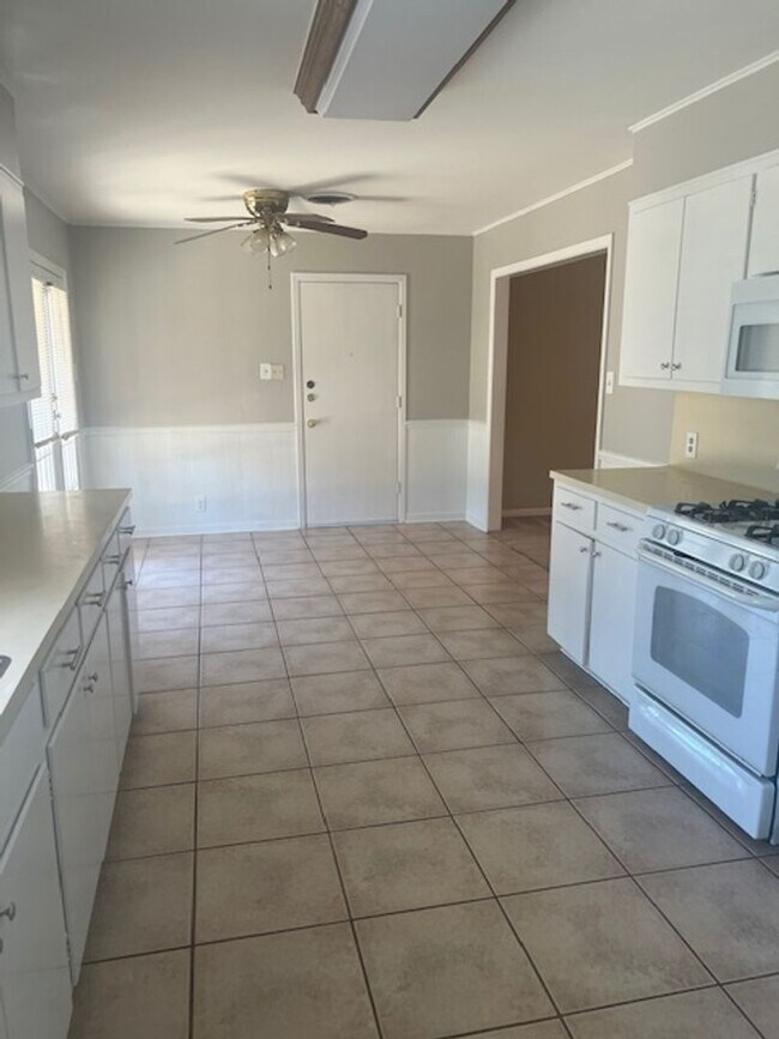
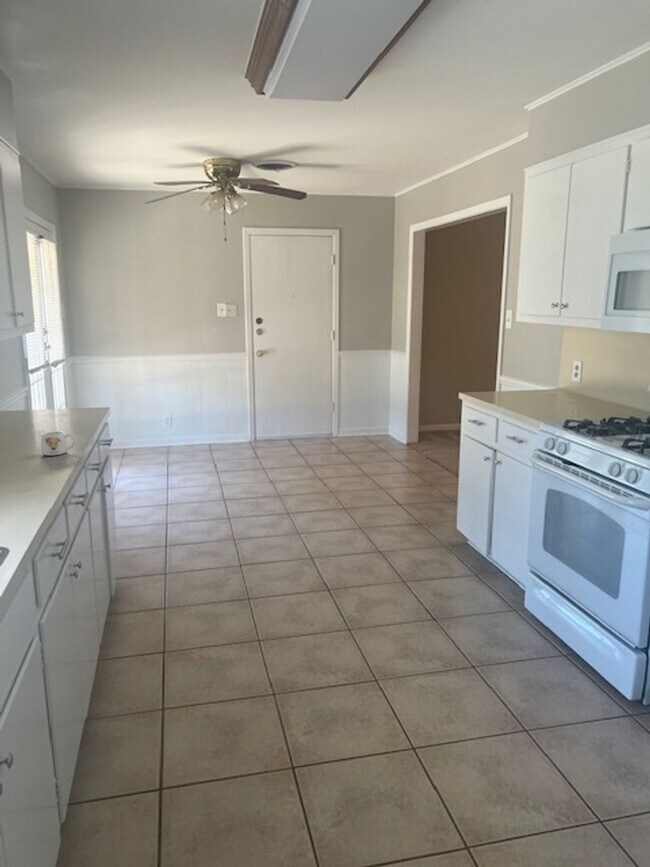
+ mug [40,430,77,457]
